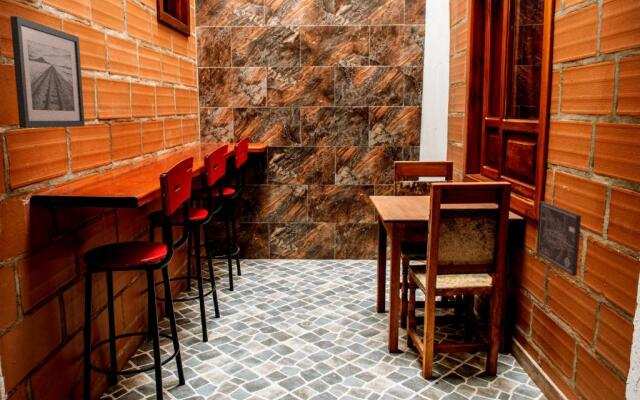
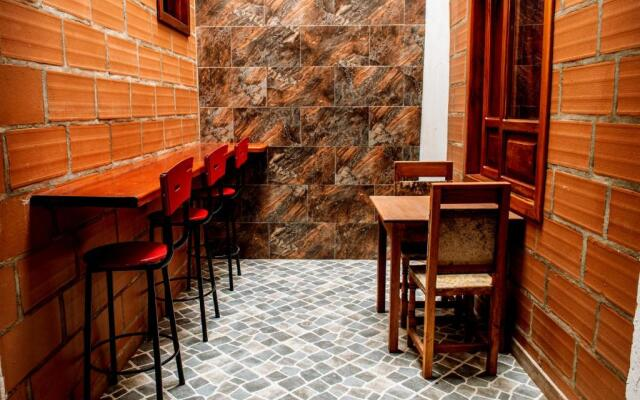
- wall art [536,200,582,277]
- wall art [9,15,86,129]
